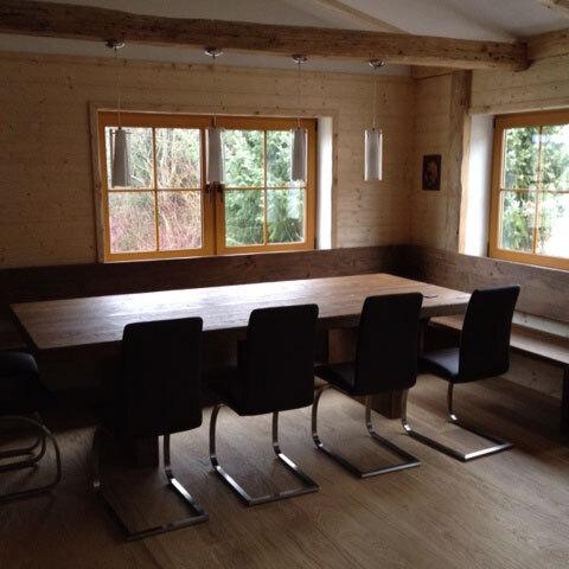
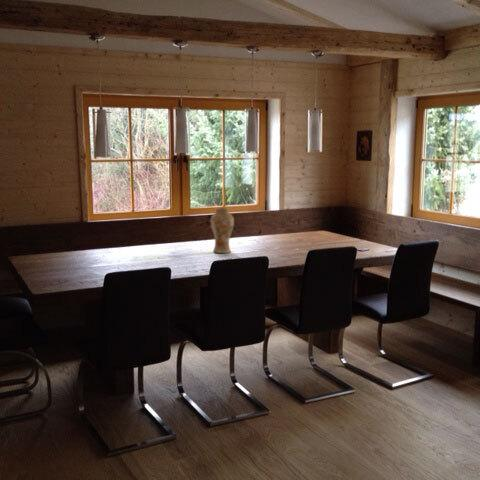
+ vase [210,206,235,254]
